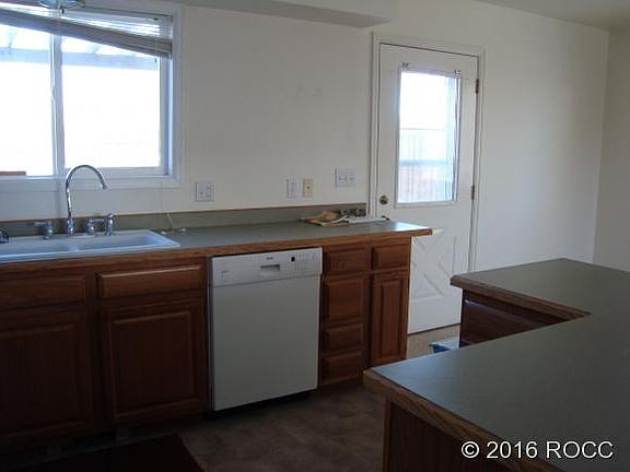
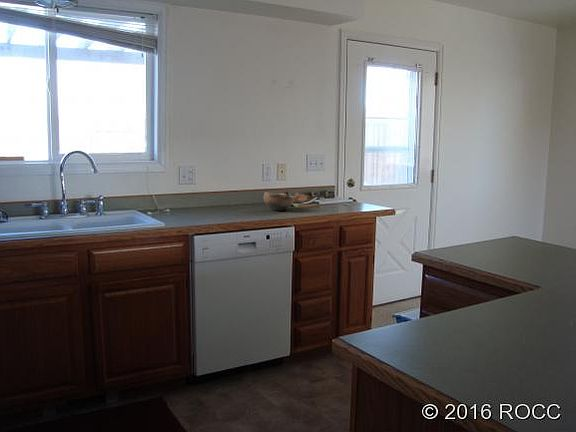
+ bowl [263,190,294,212]
